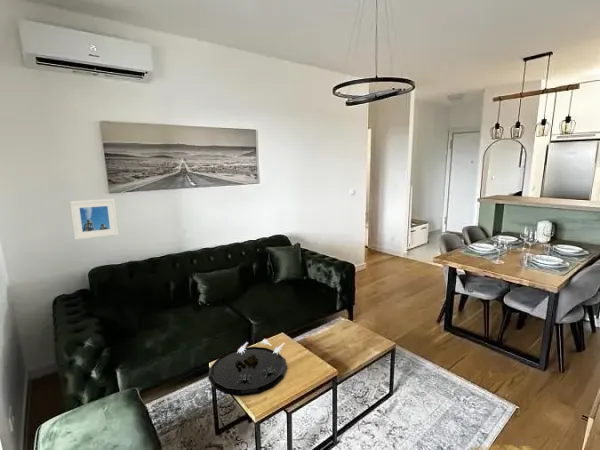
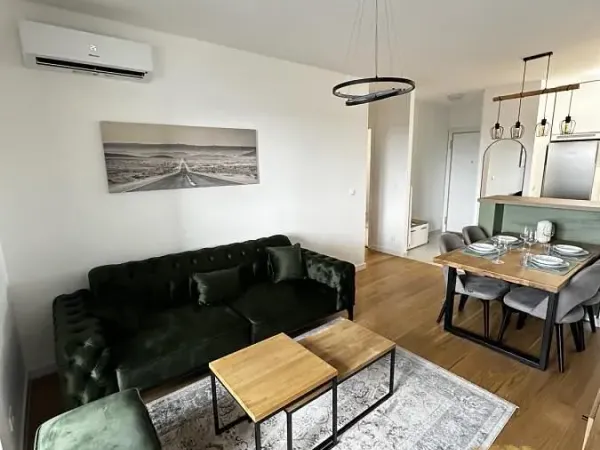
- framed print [69,198,119,241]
- decorative tray [207,338,288,397]
